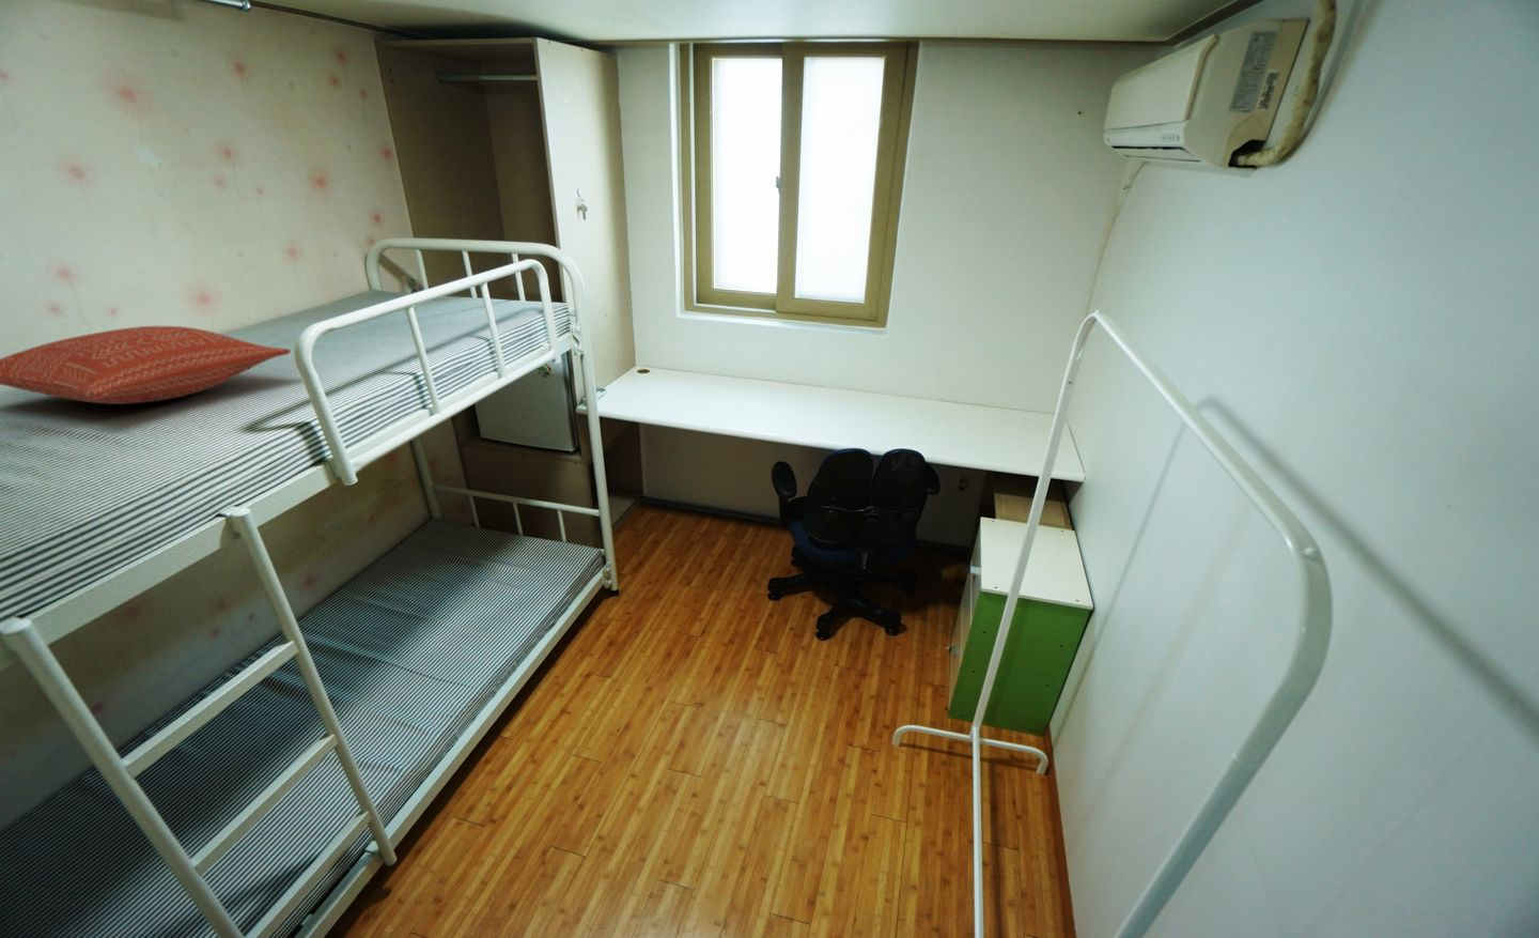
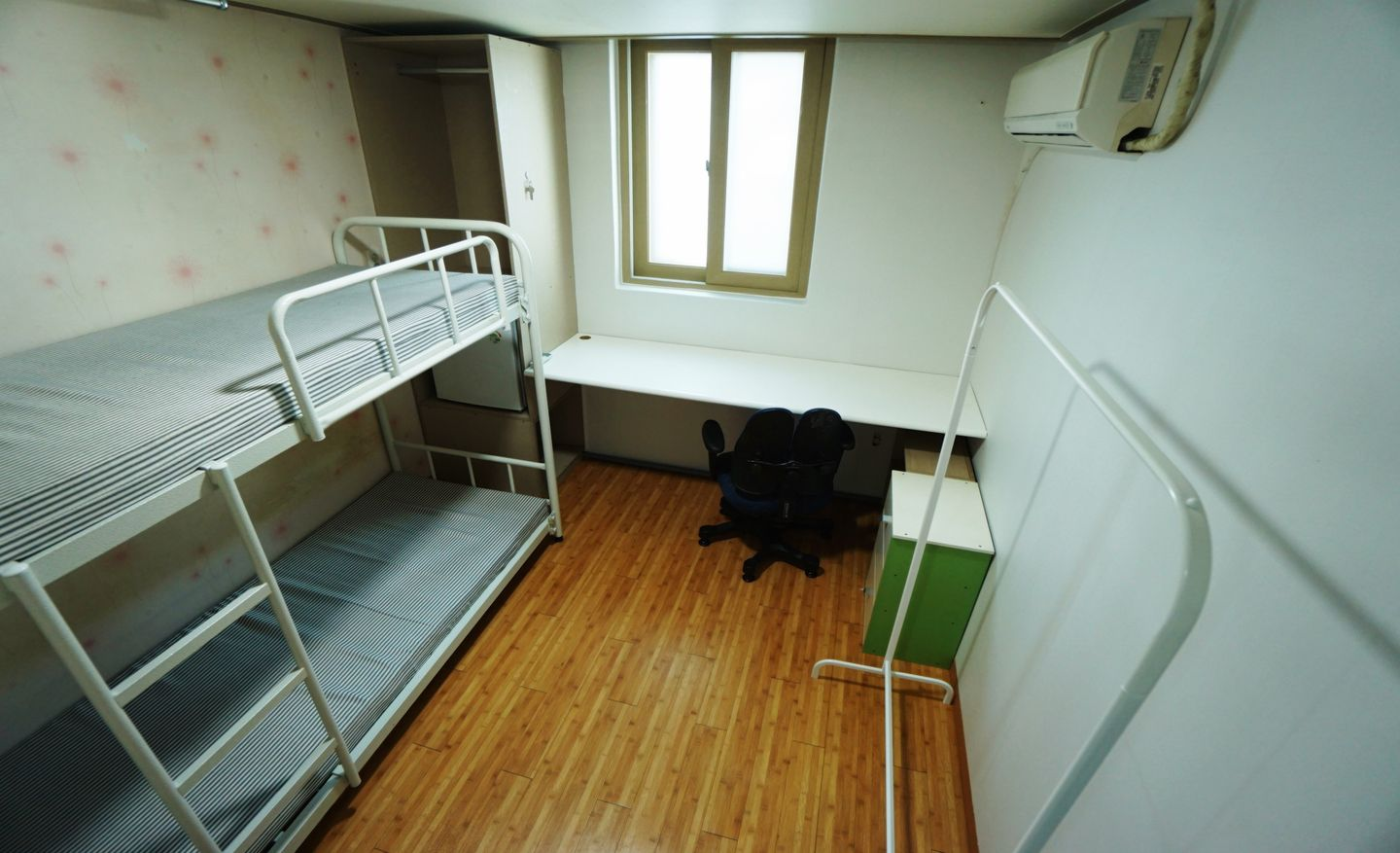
- pillow [0,325,291,406]
